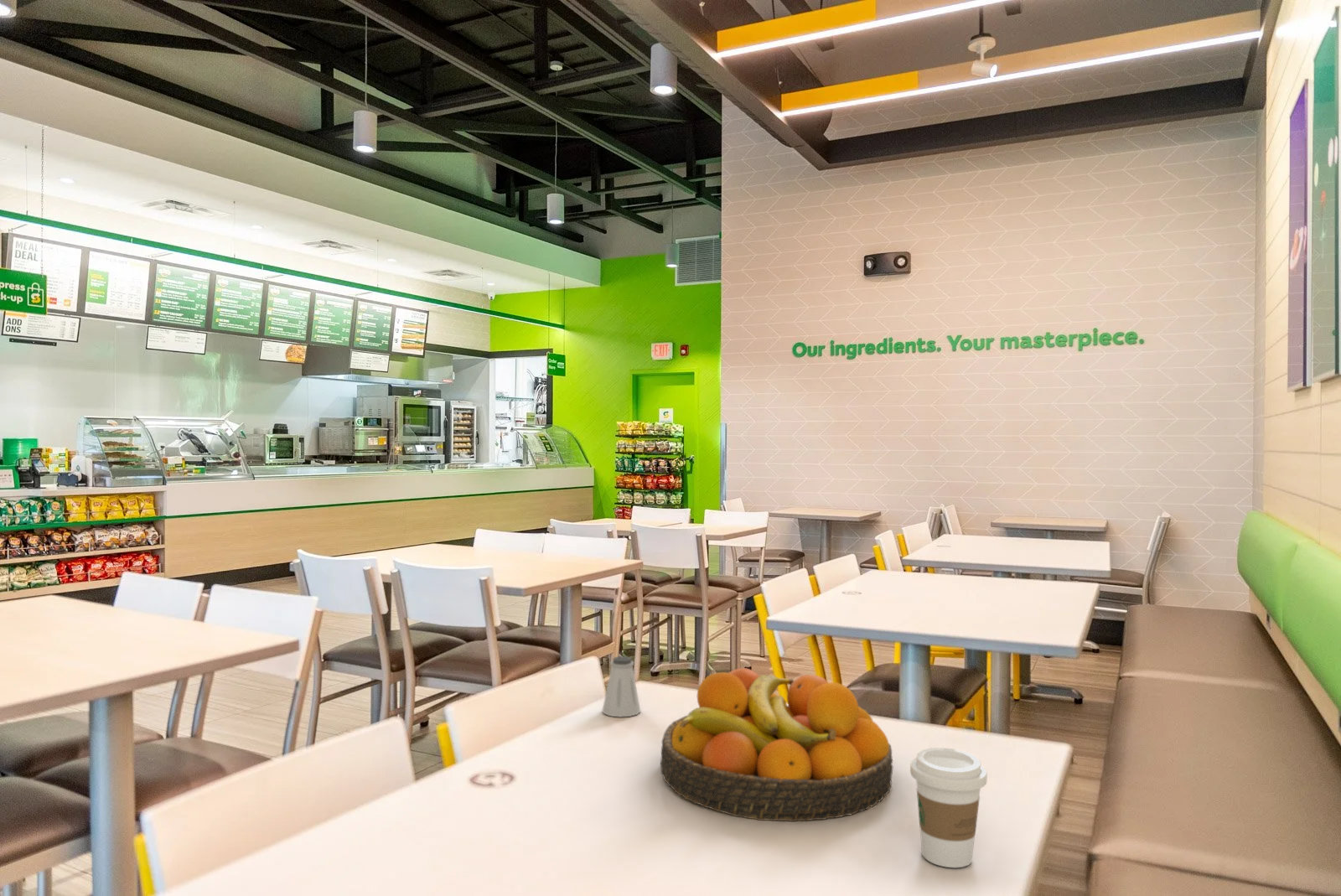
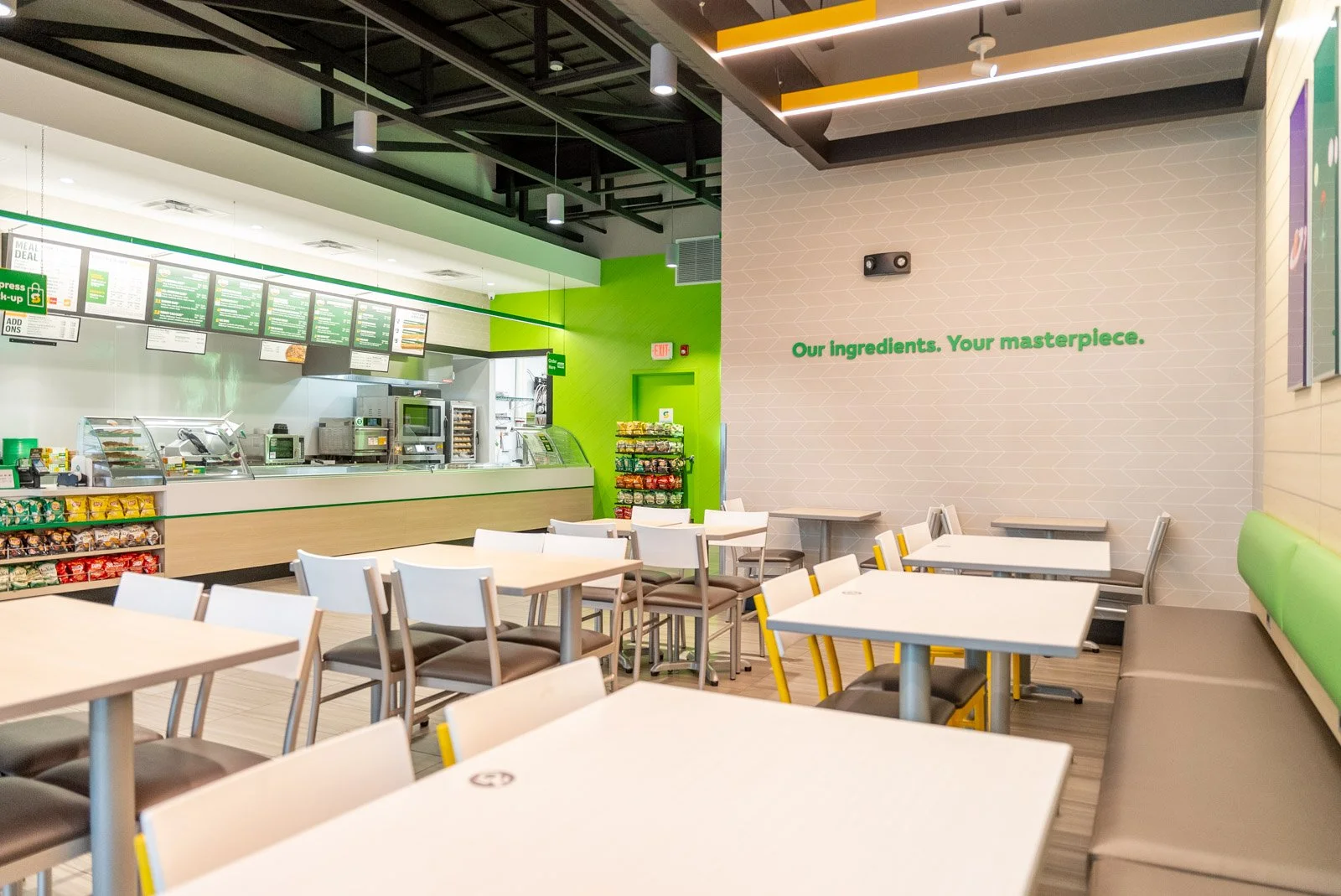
- saltshaker [602,655,641,718]
- coffee cup [909,747,988,868]
- fruit bowl [660,667,893,822]
